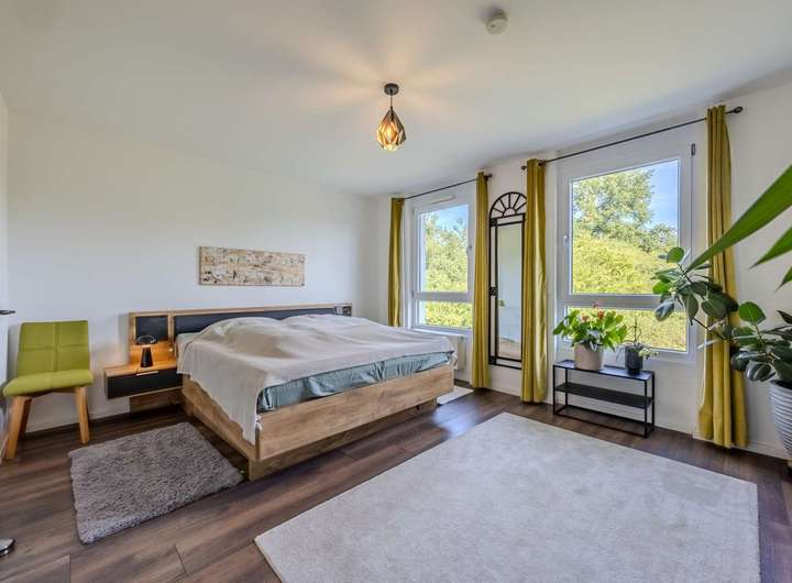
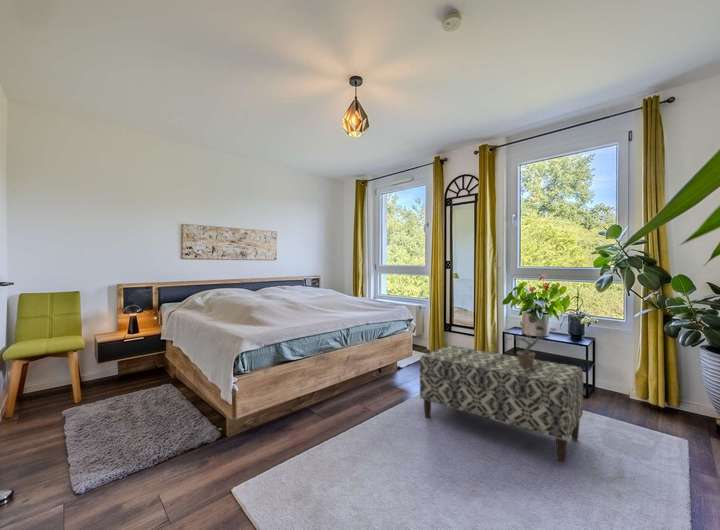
+ potted plant [505,314,558,367]
+ bench [419,345,584,464]
